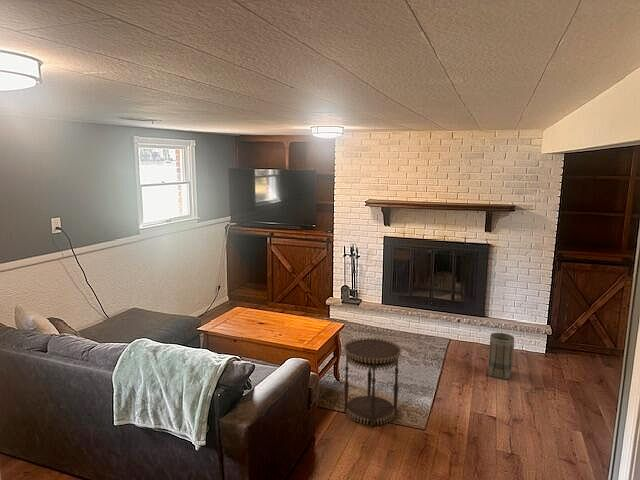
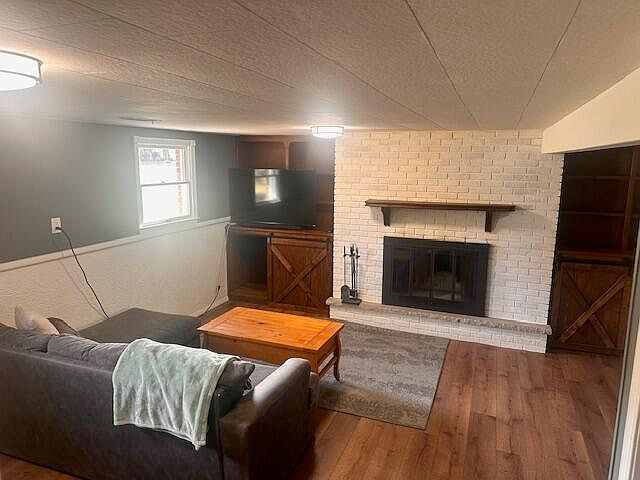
- basket [487,332,515,380]
- side table [343,336,402,427]
